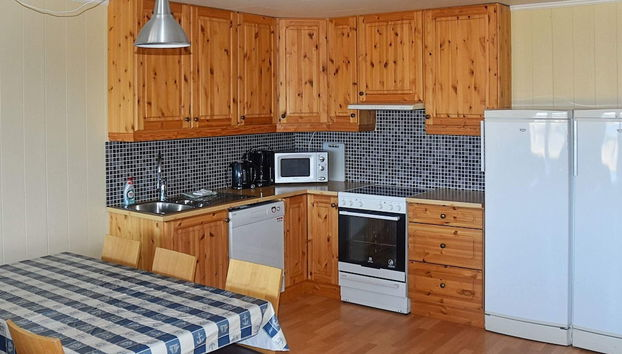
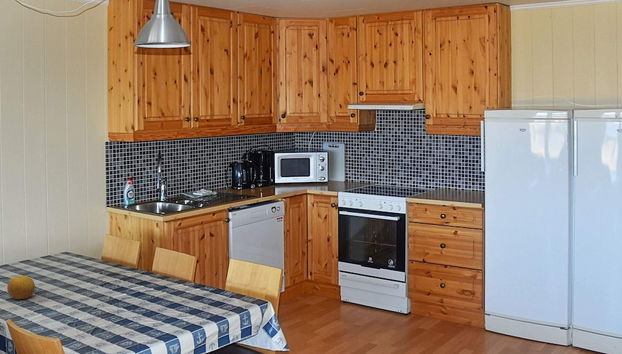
+ fruit [6,275,36,300]
